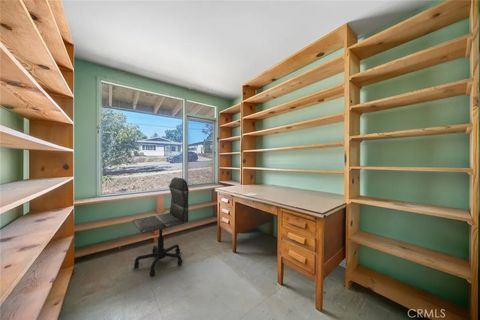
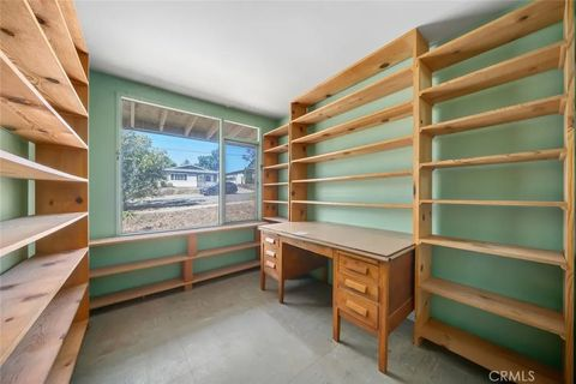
- office chair [132,176,190,277]
